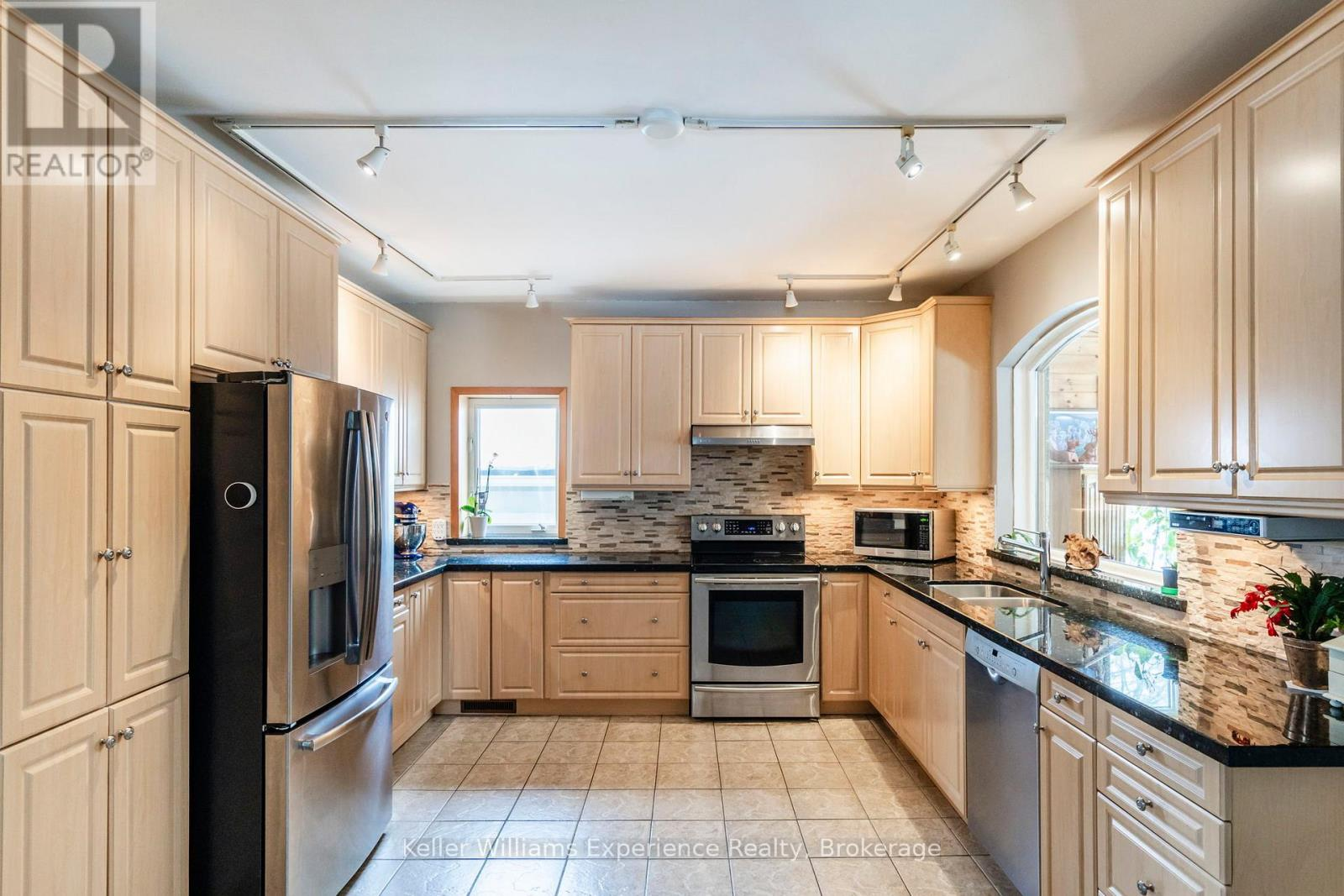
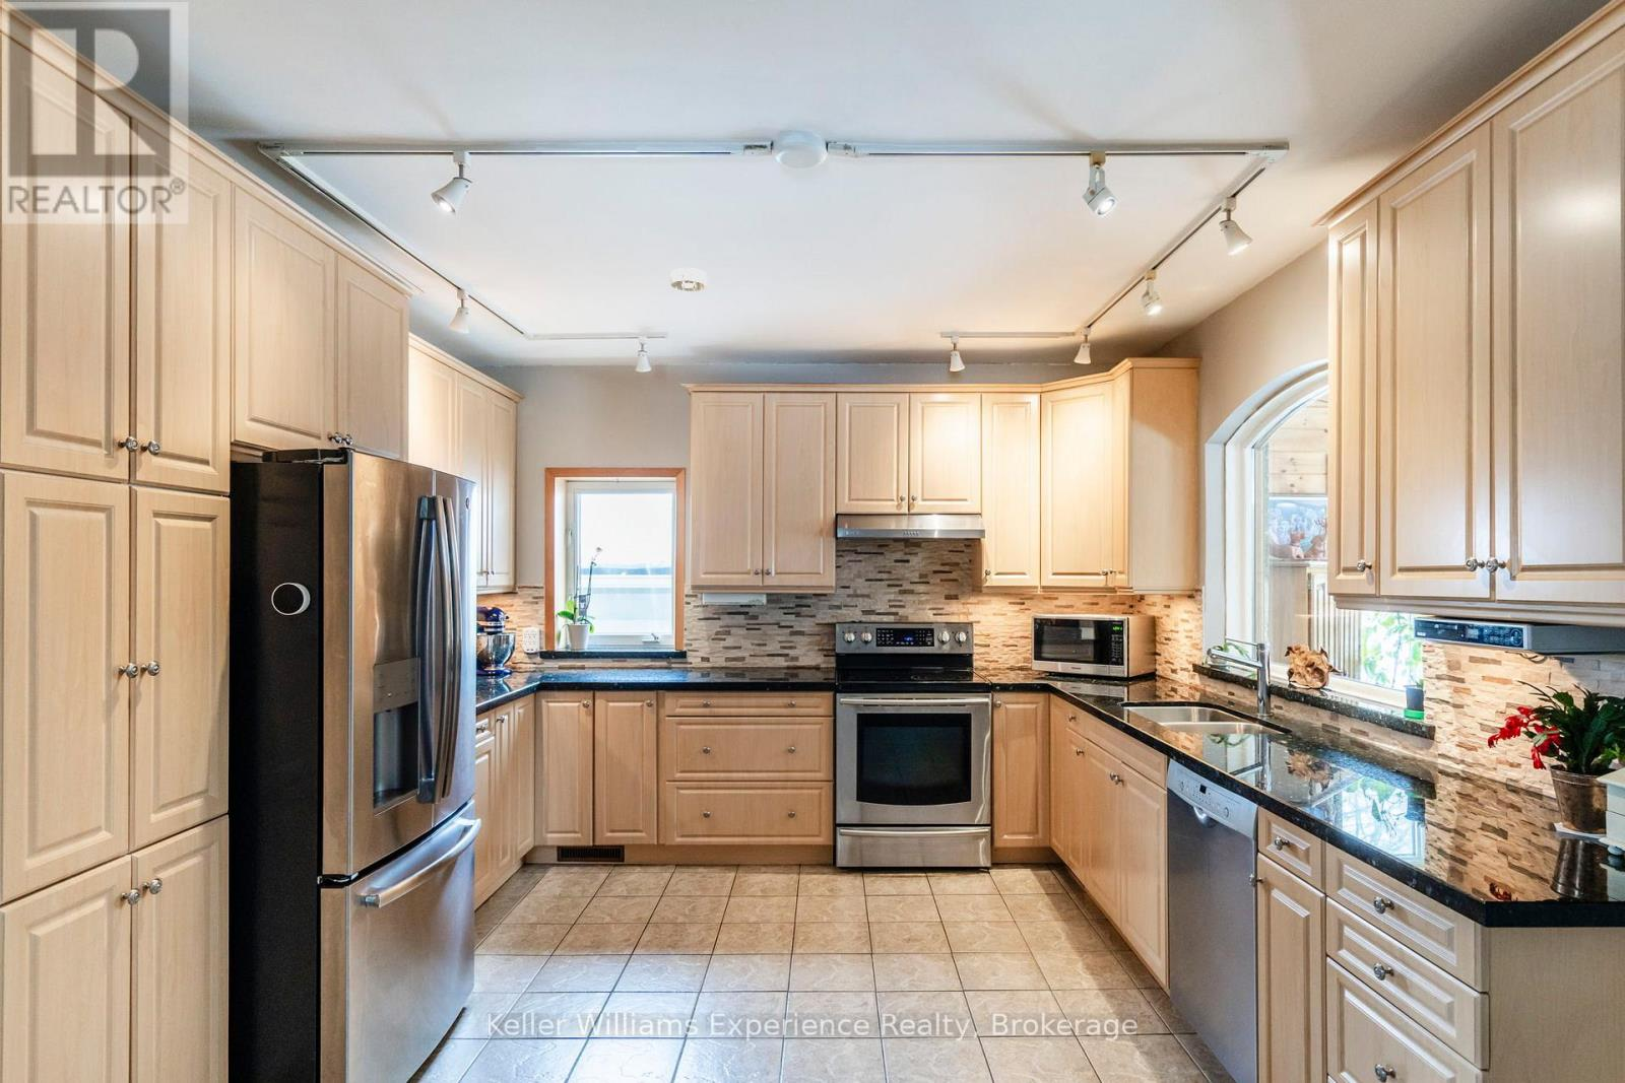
+ smoke detector [670,267,707,293]
